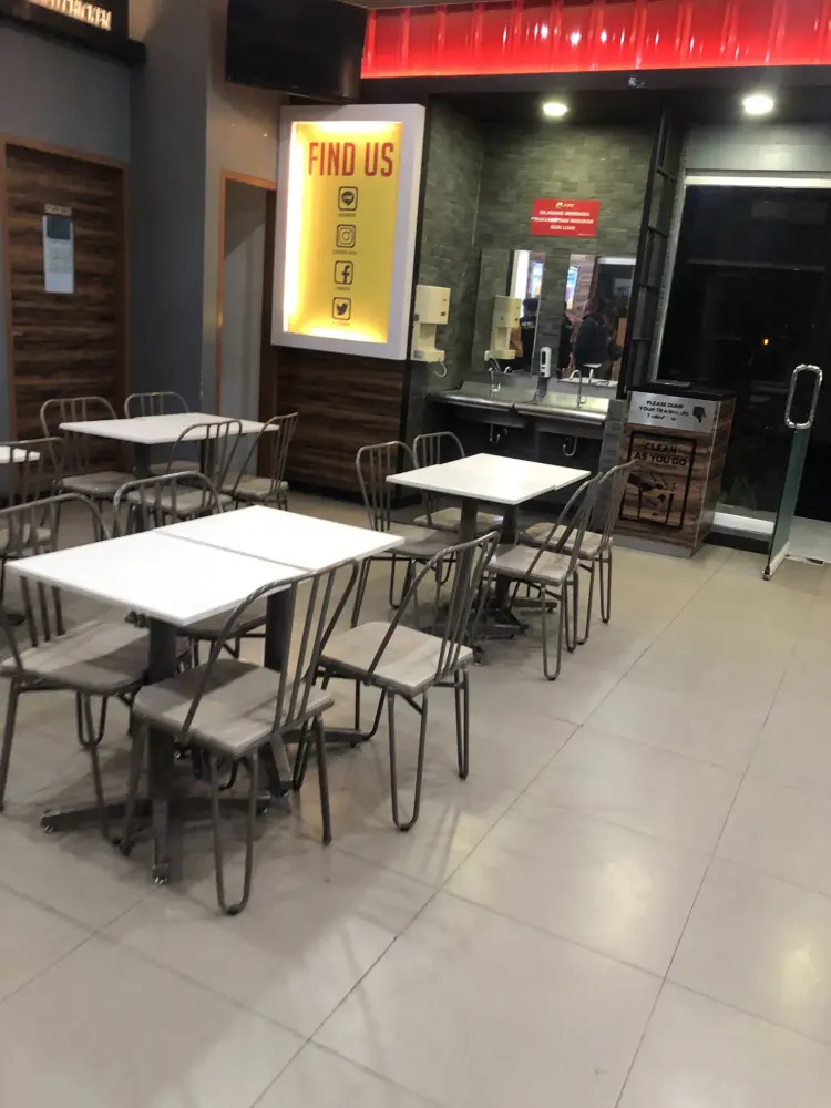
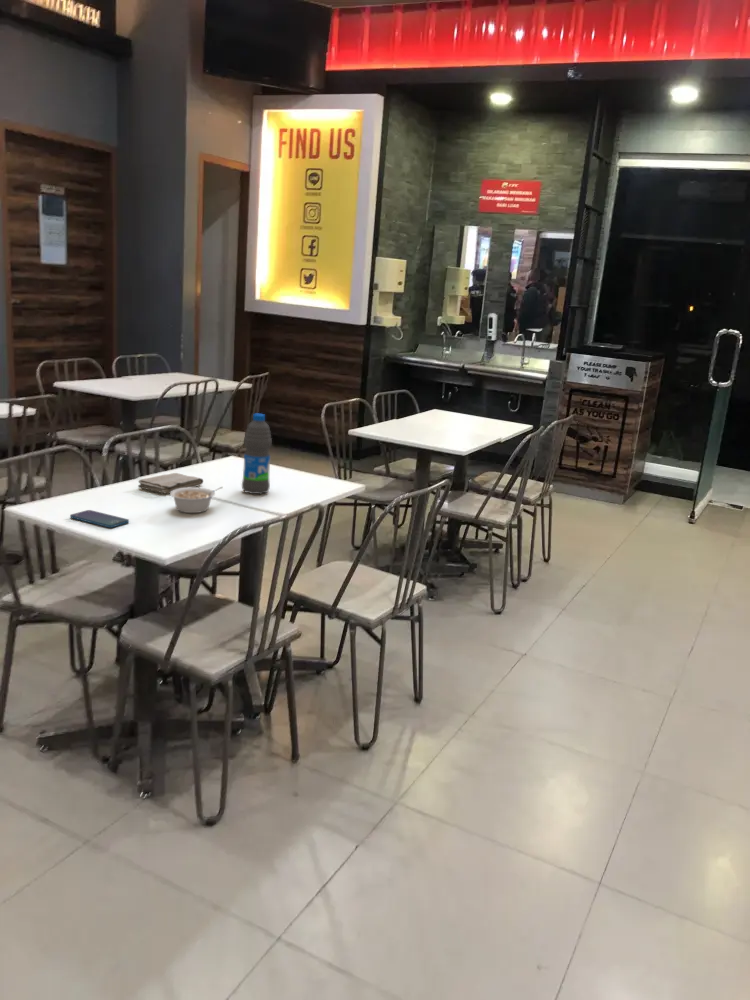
+ water bottle [241,413,273,495]
+ legume [169,486,224,514]
+ smartphone [69,509,130,528]
+ washcloth [137,472,204,494]
